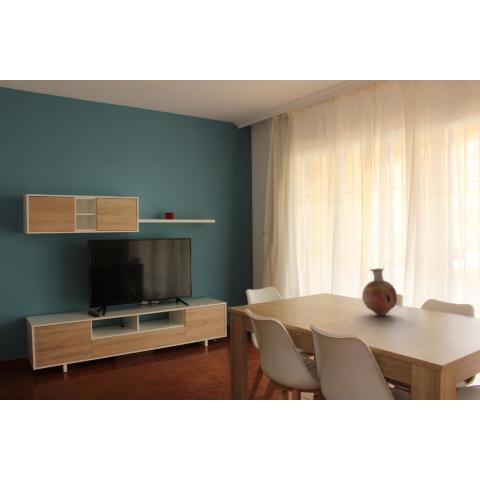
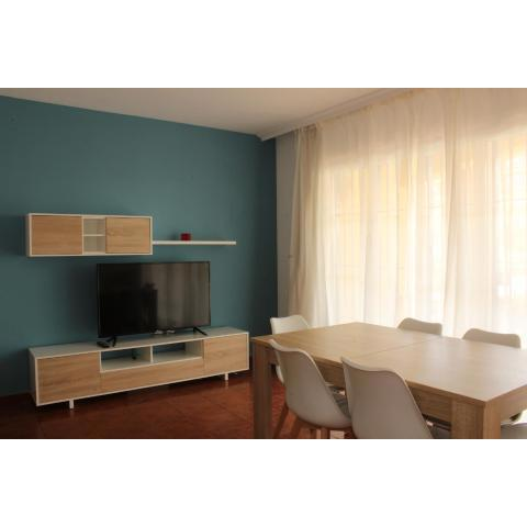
- vase [361,267,398,316]
